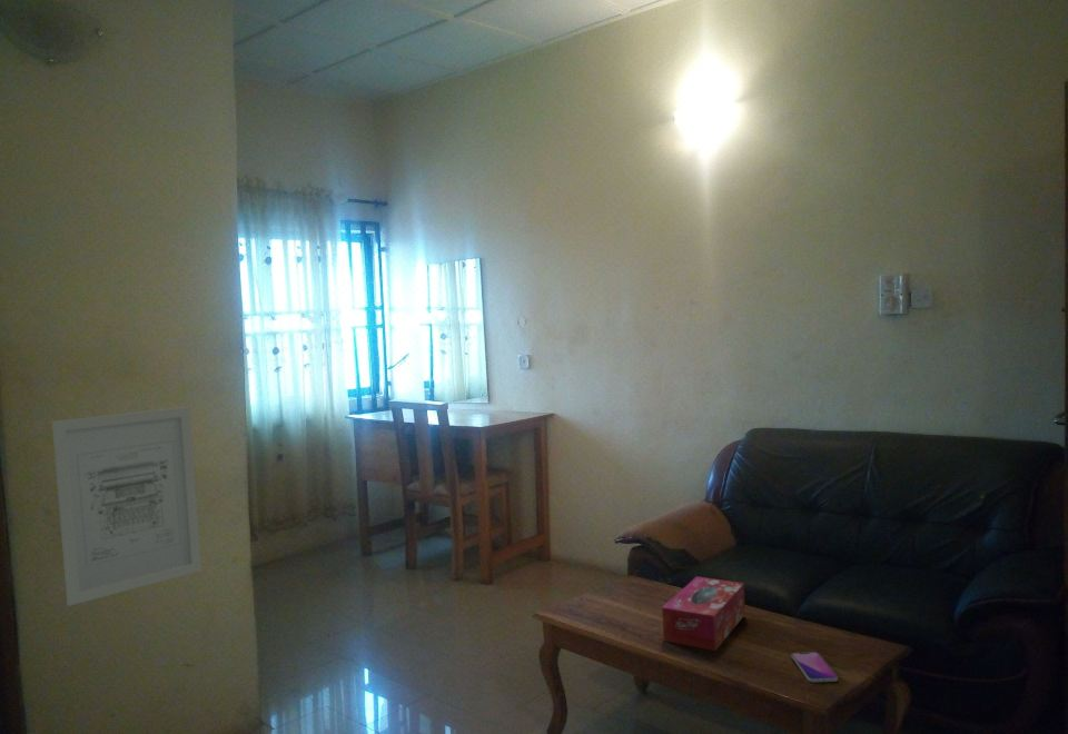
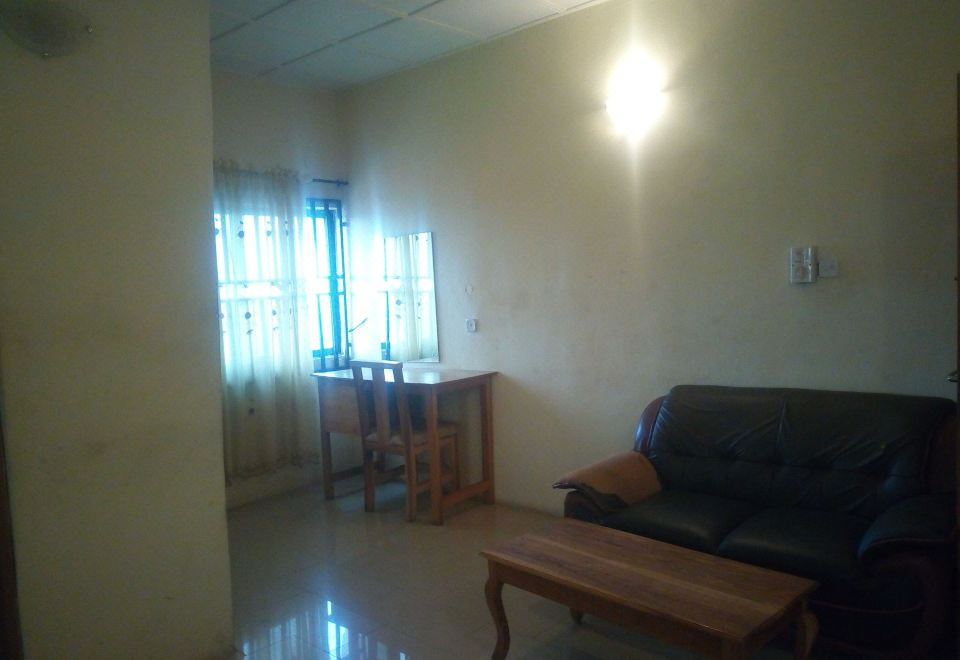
- smartphone [790,651,839,683]
- wall art [51,406,202,607]
- tissue box [661,575,746,652]
